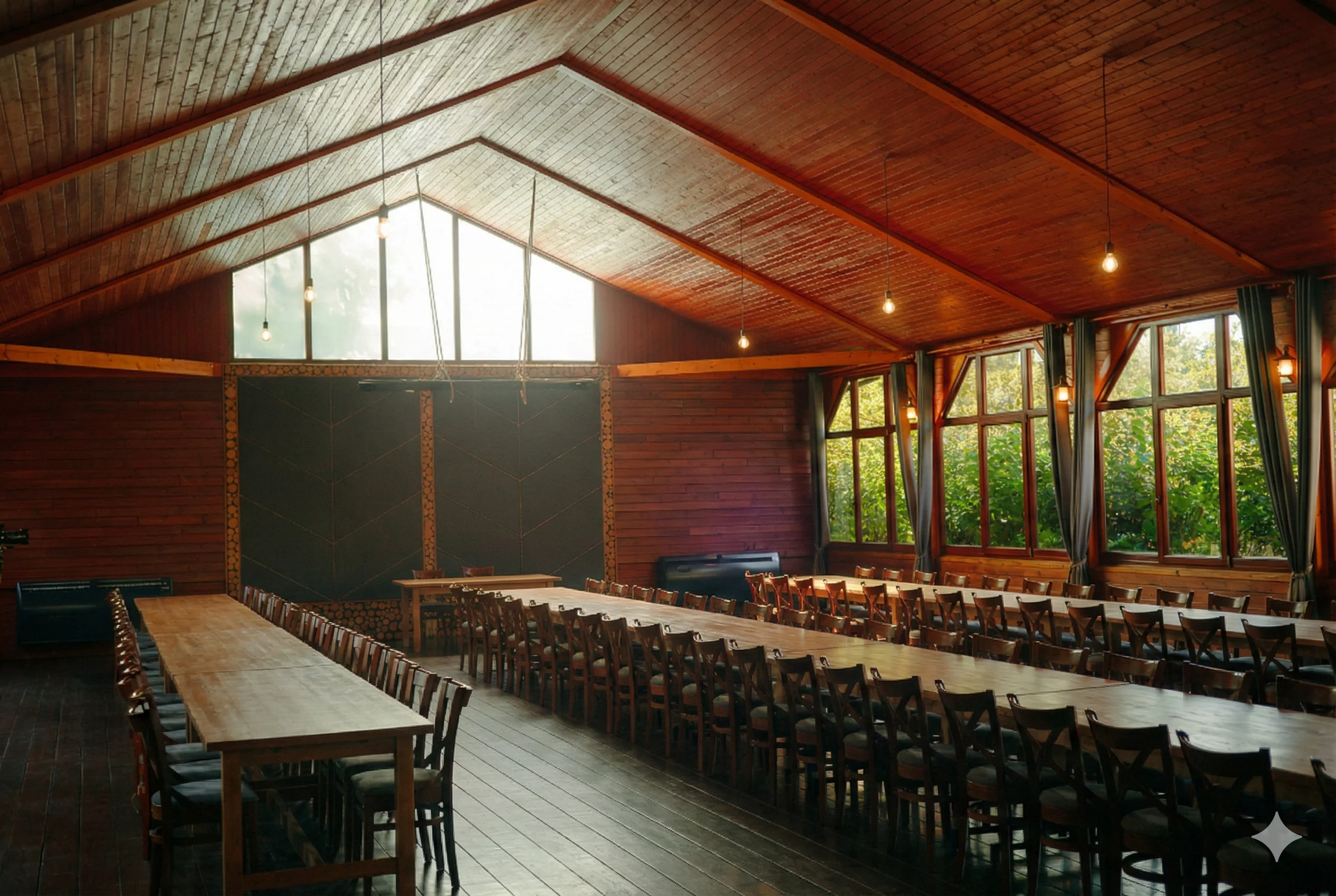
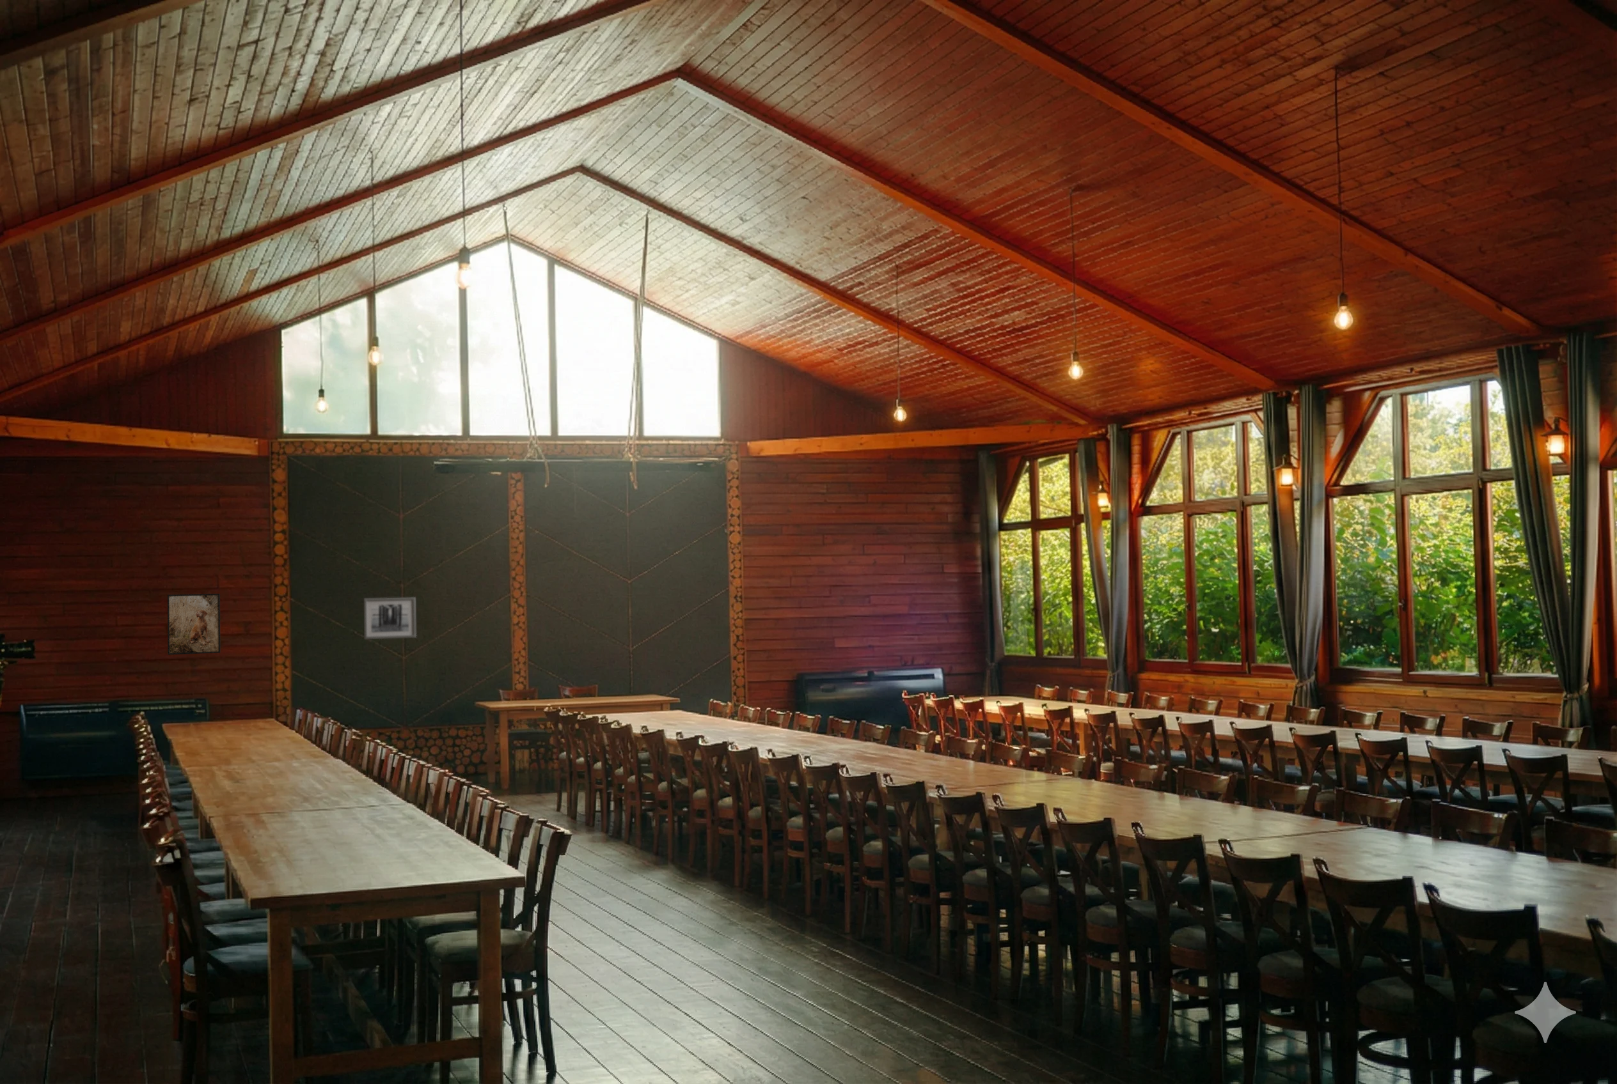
+ wall art [363,596,418,640]
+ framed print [167,593,220,656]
